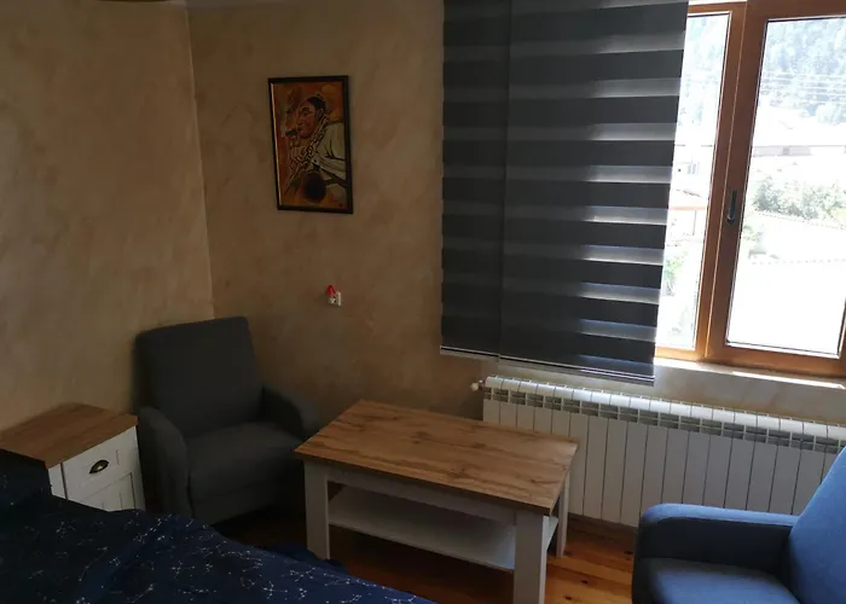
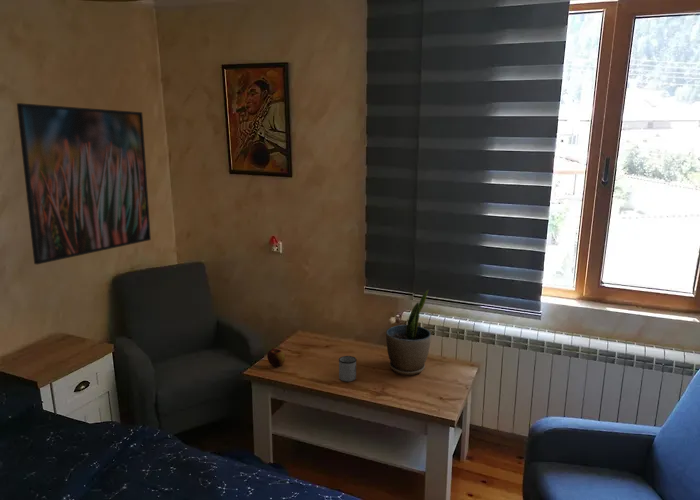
+ potted plant [385,289,432,376]
+ mug [338,355,357,383]
+ apple [266,348,286,368]
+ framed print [16,102,152,265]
